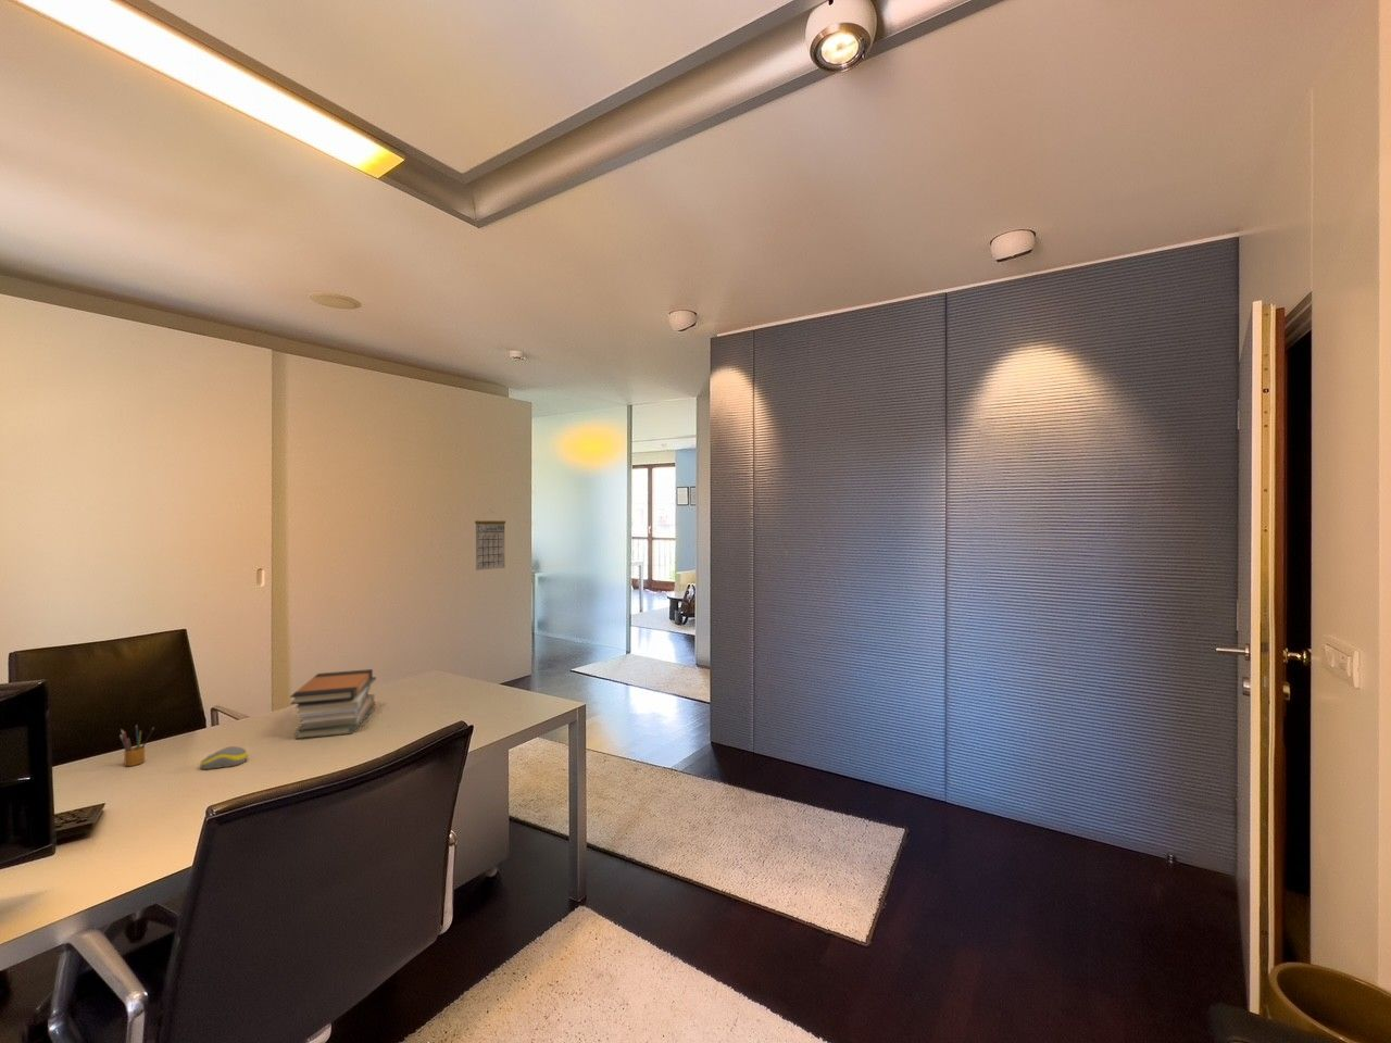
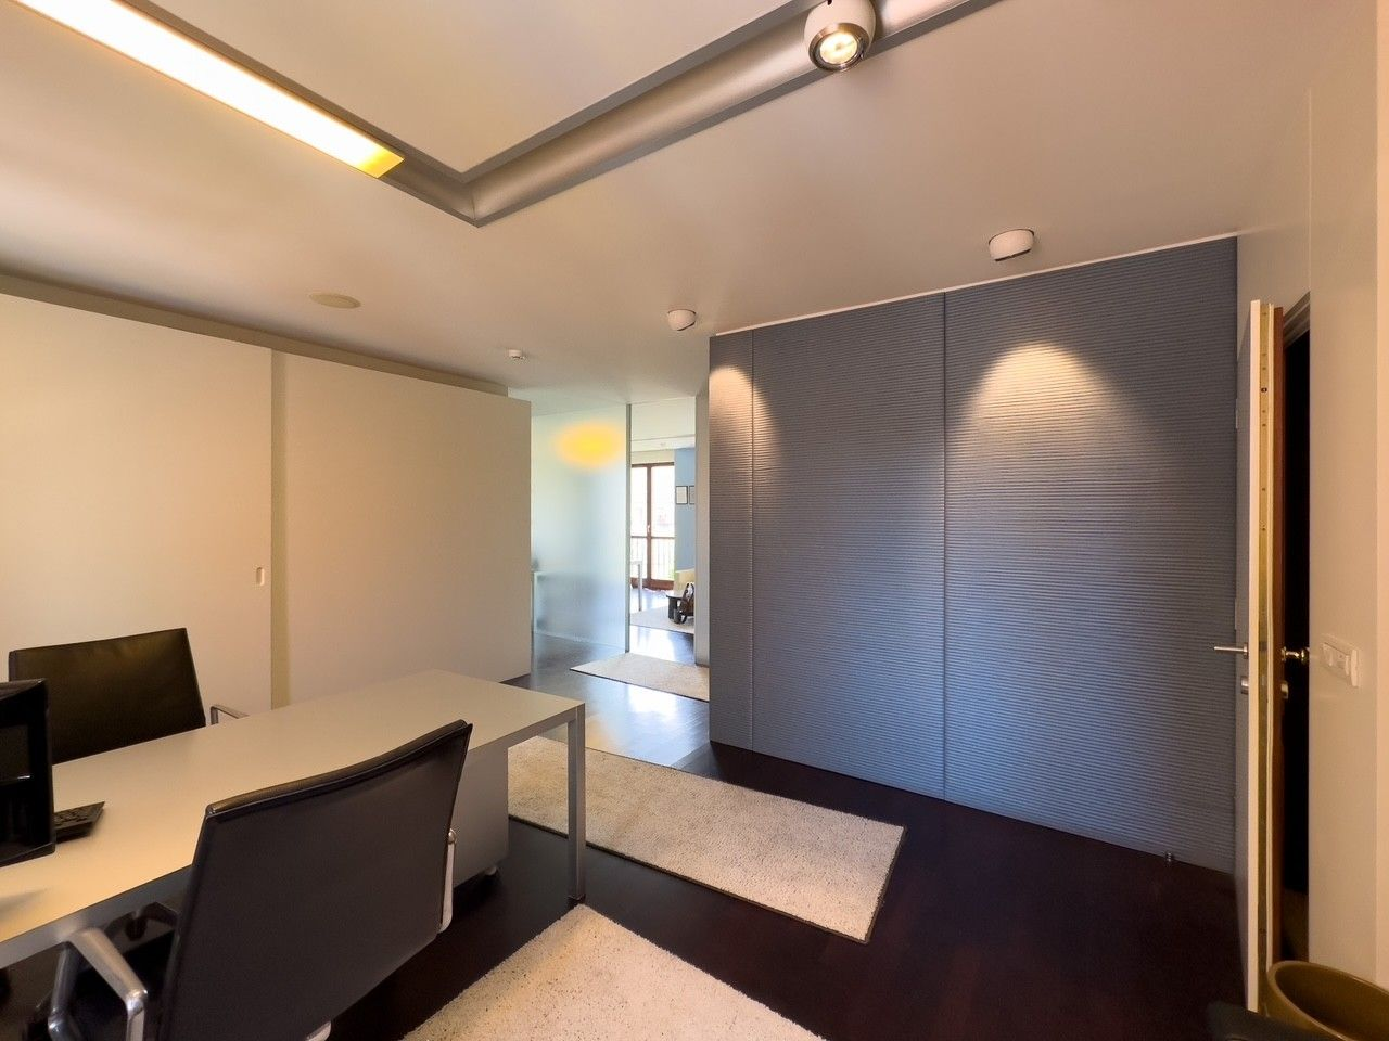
- computer mouse [199,745,249,770]
- calendar [474,509,506,572]
- pencil box [118,723,156,767]
- book stack [289,668,377,740]
